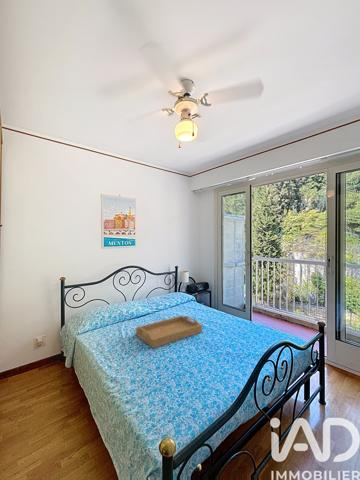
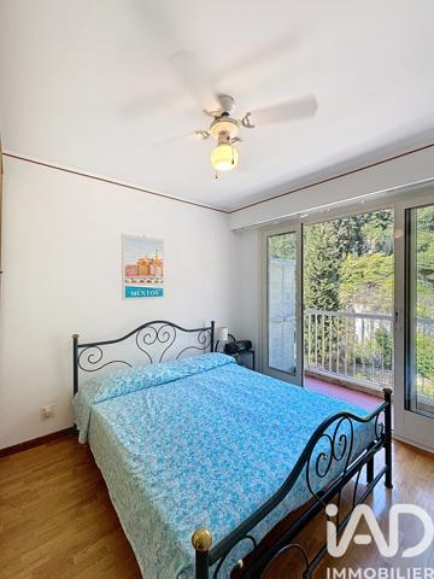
- serving tray [135,314,203,349]
